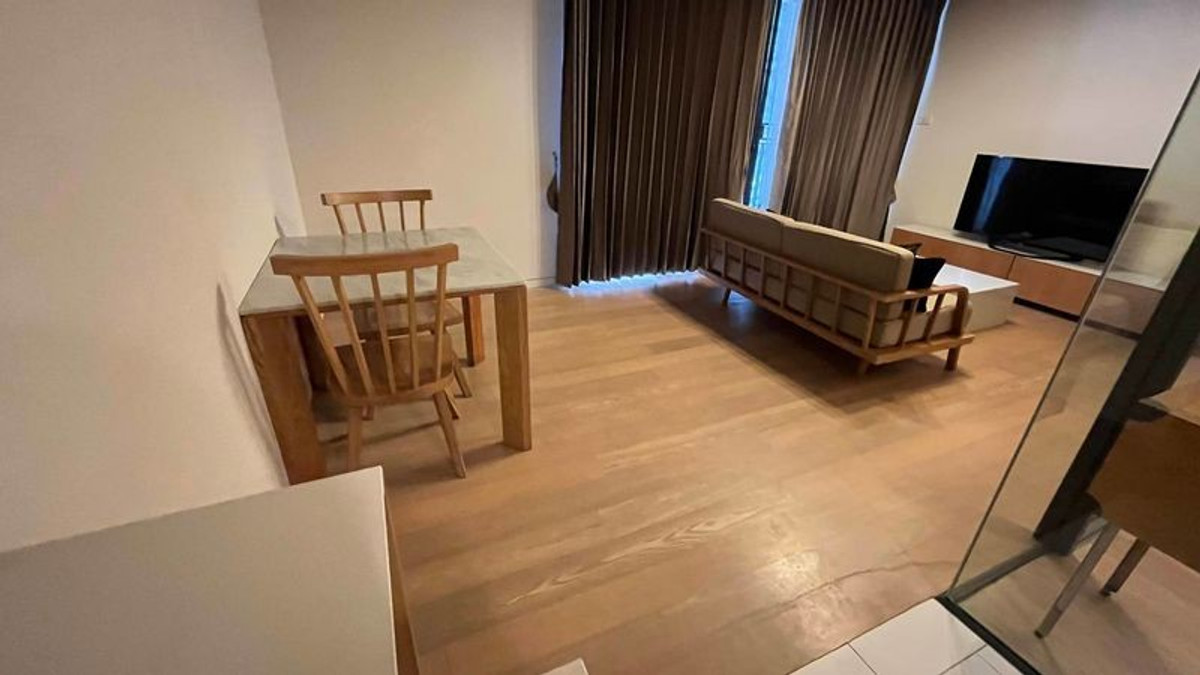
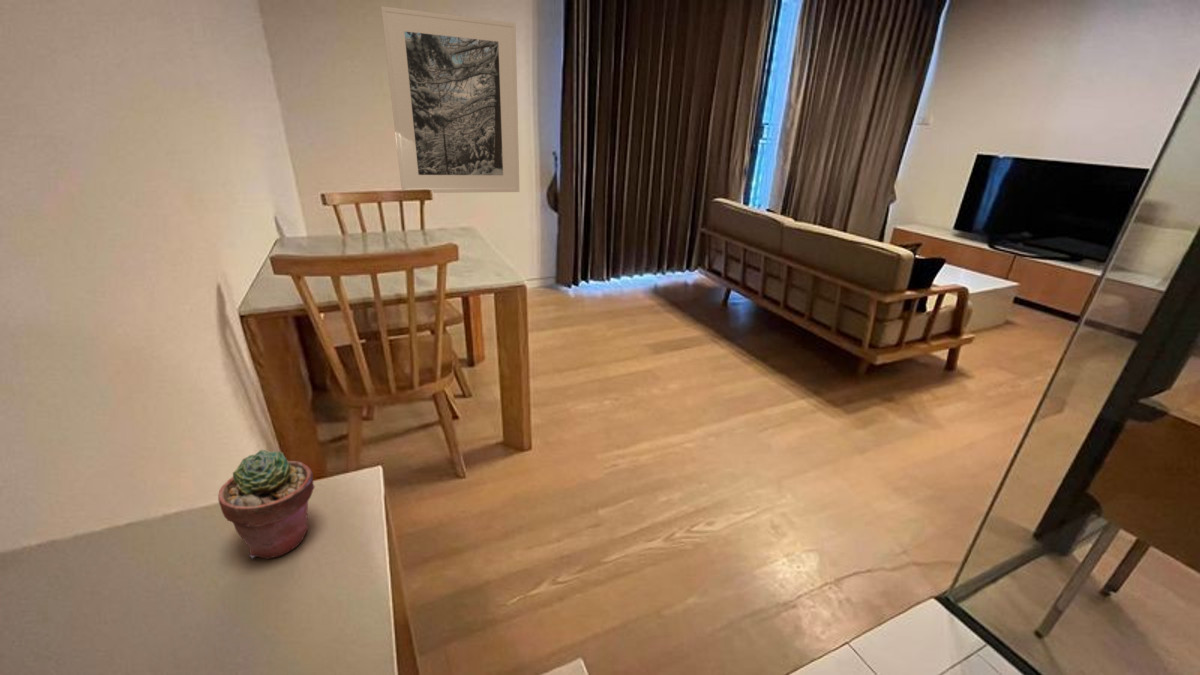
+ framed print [380,5,520,194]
+ potted succulent [217,449,316,560]
